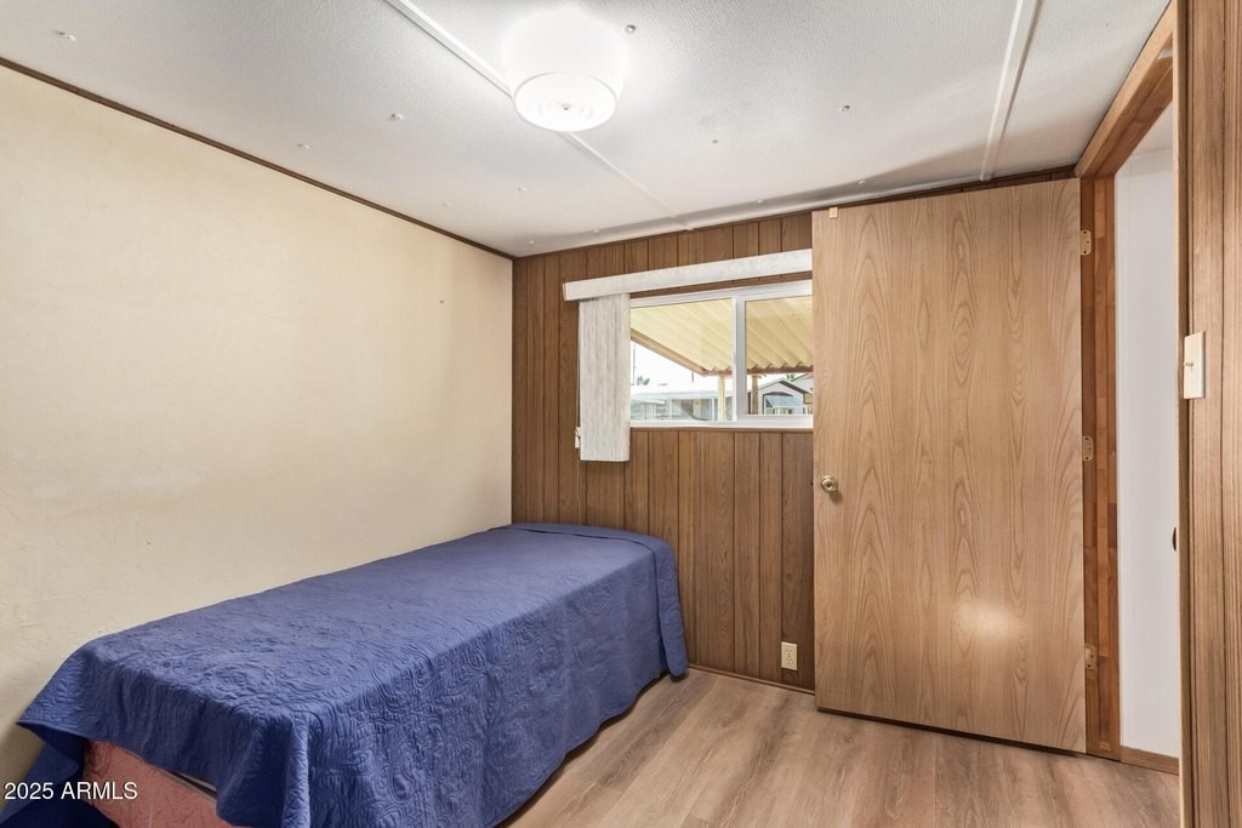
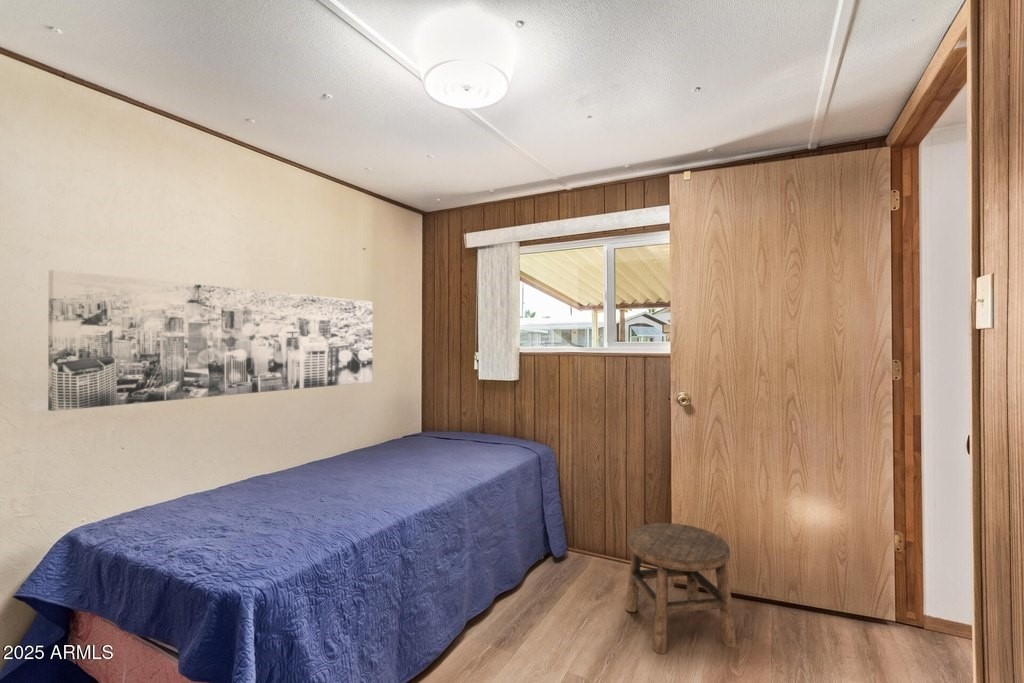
+ wall art [47,269,373,412]
+ stool [625,522,737,655]
